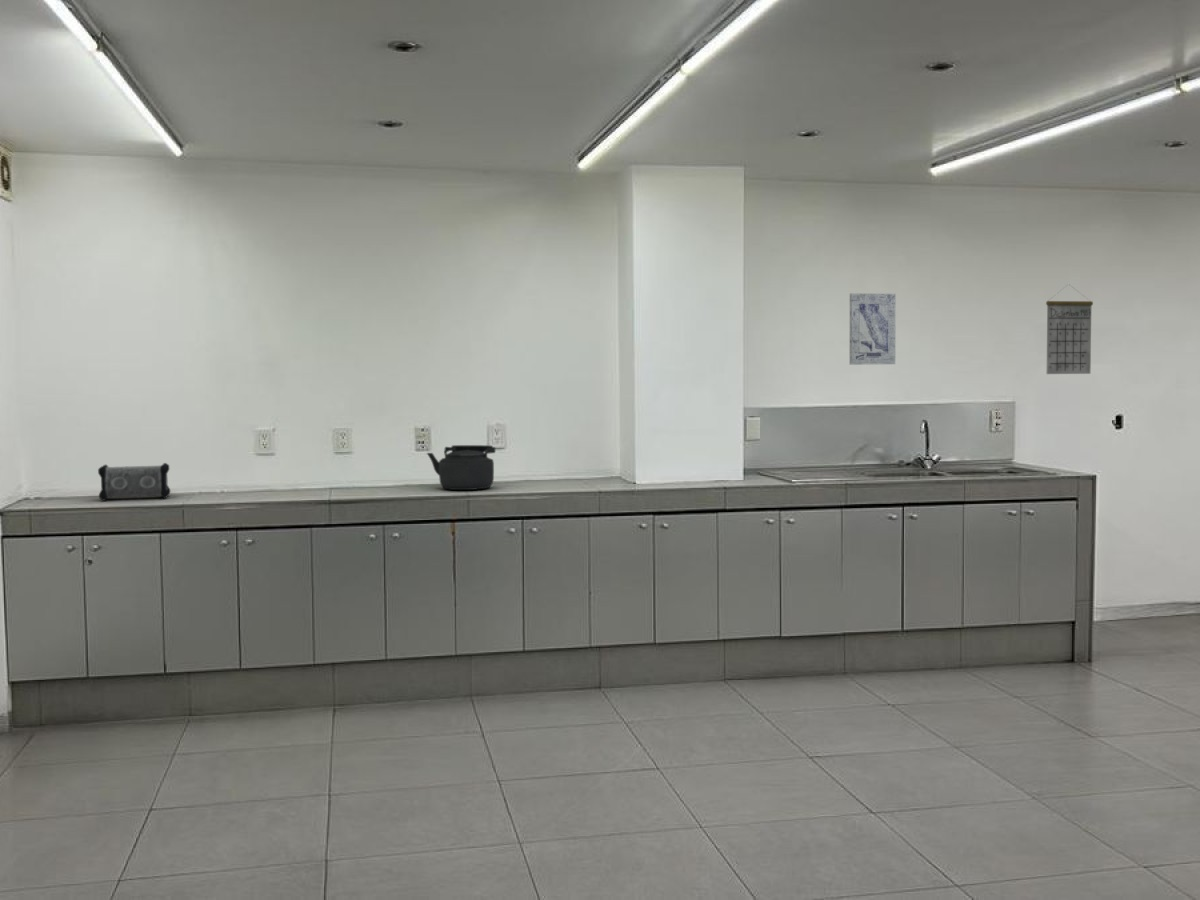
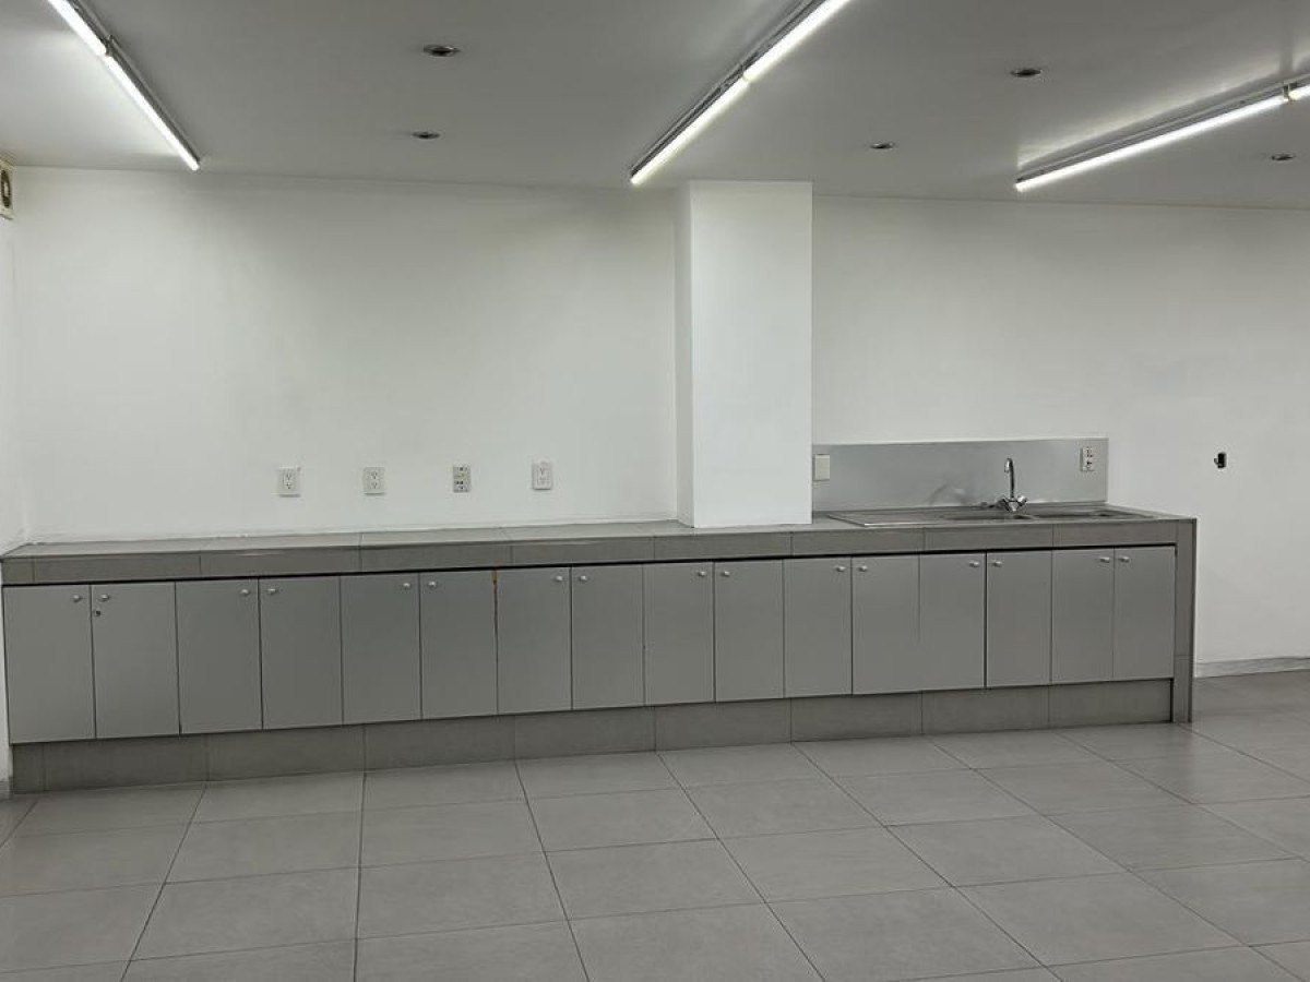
- speaker [97,462,171,502]
- wall art [849,292,897,366]
- calendar [1045,285,1094,375]
- kettle [426,444,497,491]
